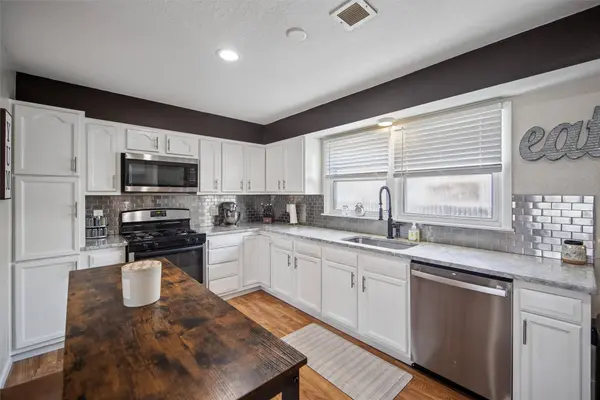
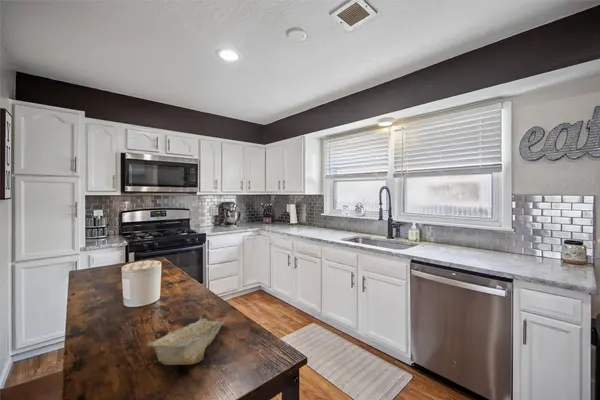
+ decorative bowl [146,313,231,366]
